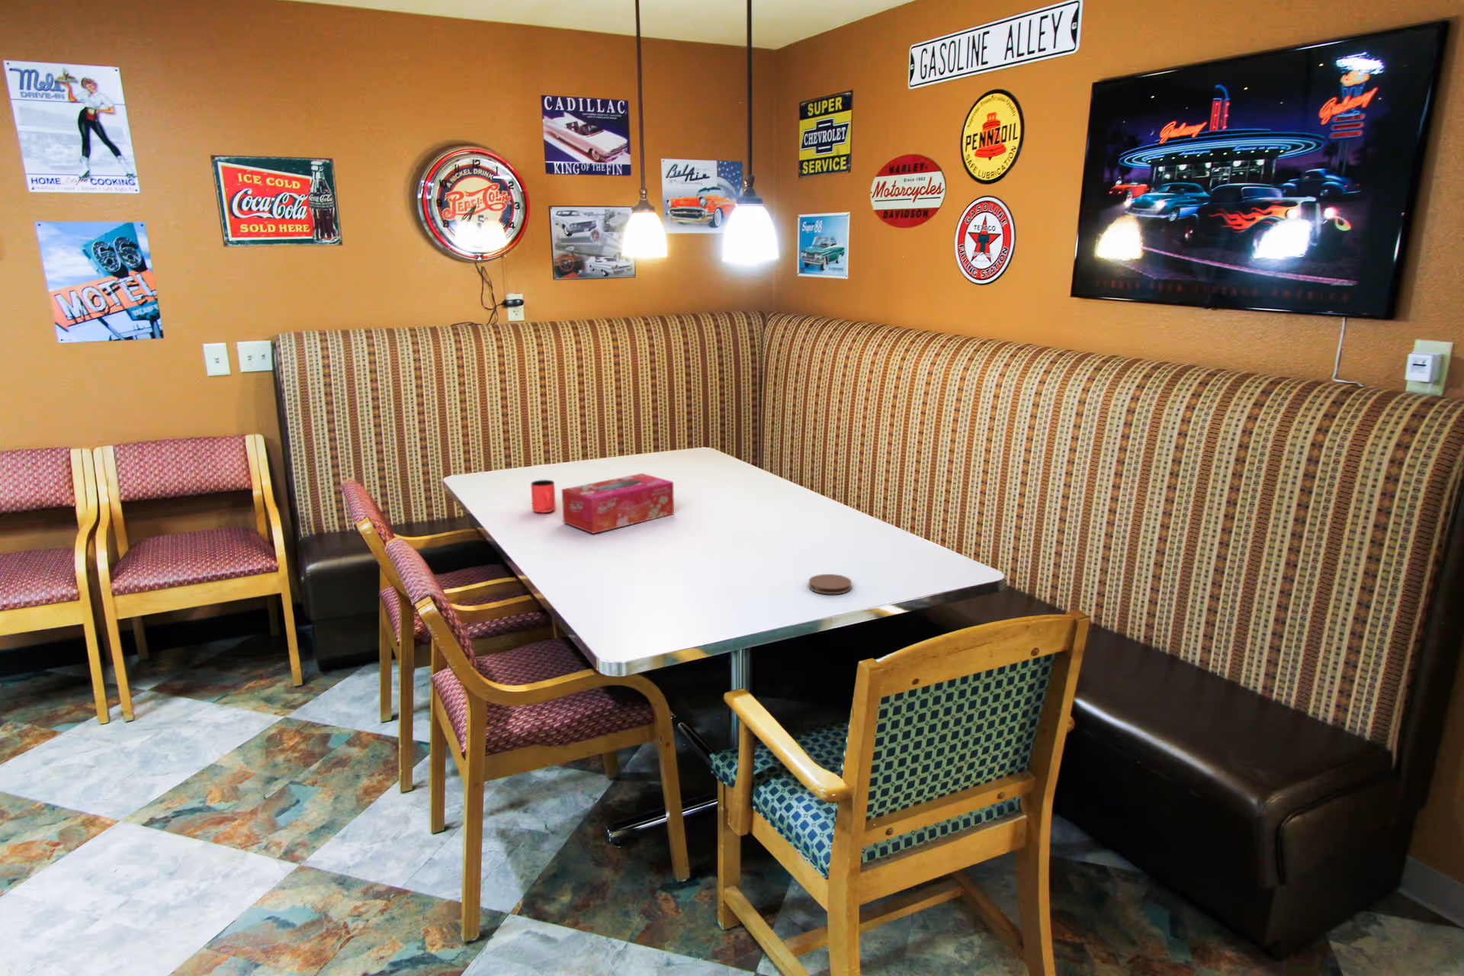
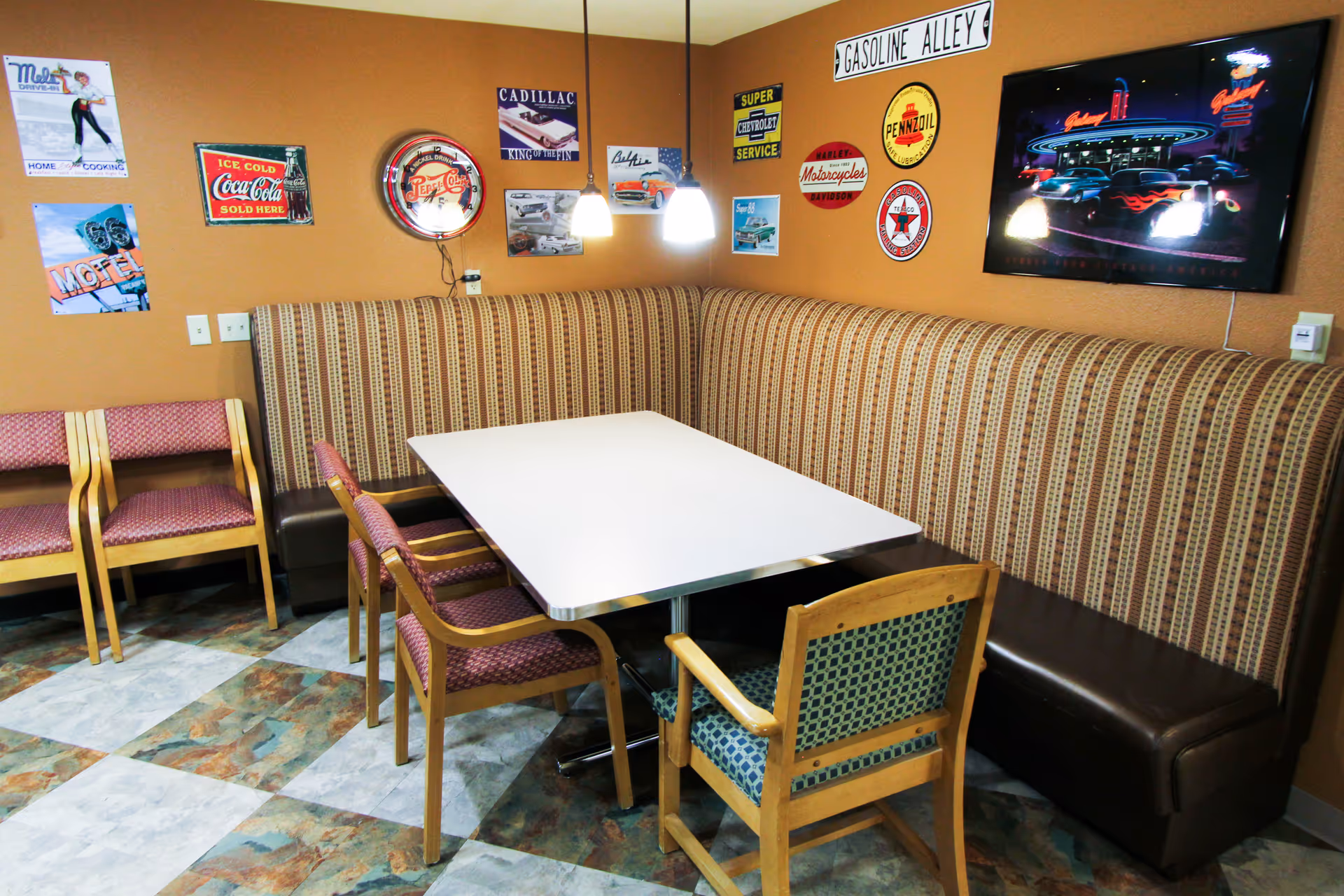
- cup [529,479,557,514]
- coaster [808,573,853,595]
- tissue box [561,473,674,535]
